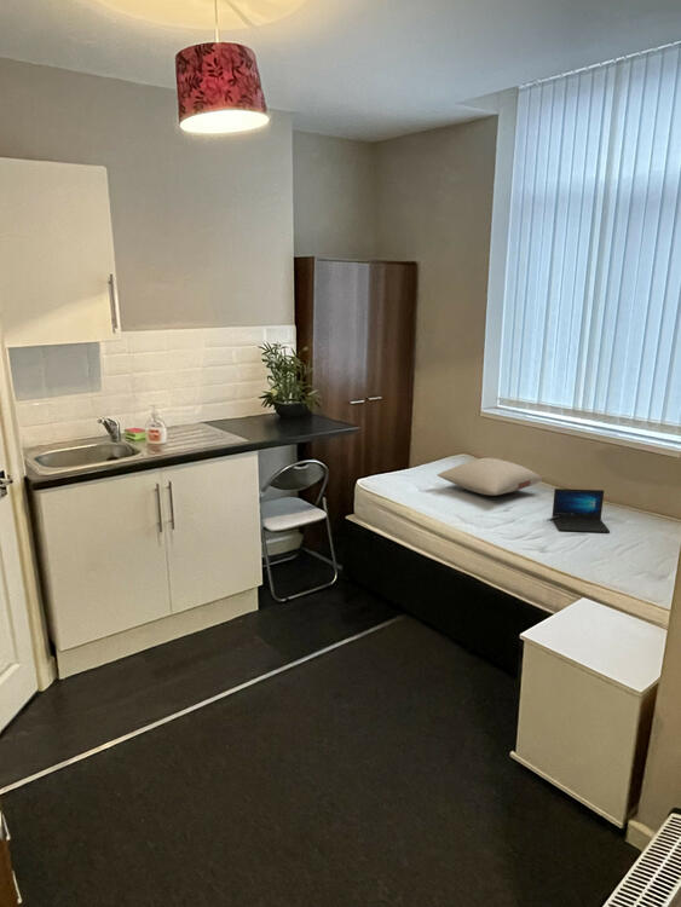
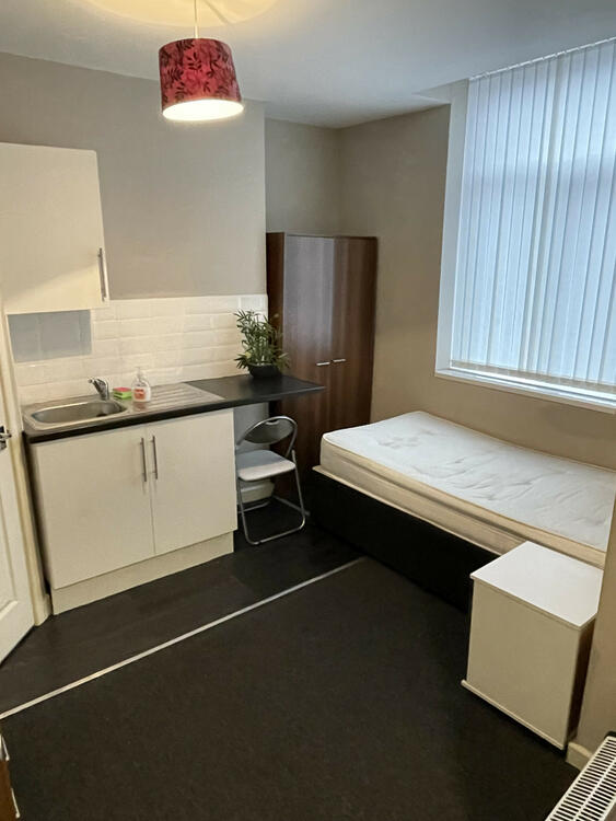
- laptop [550,487,611,533]
- pillow [437,457,543,497]
